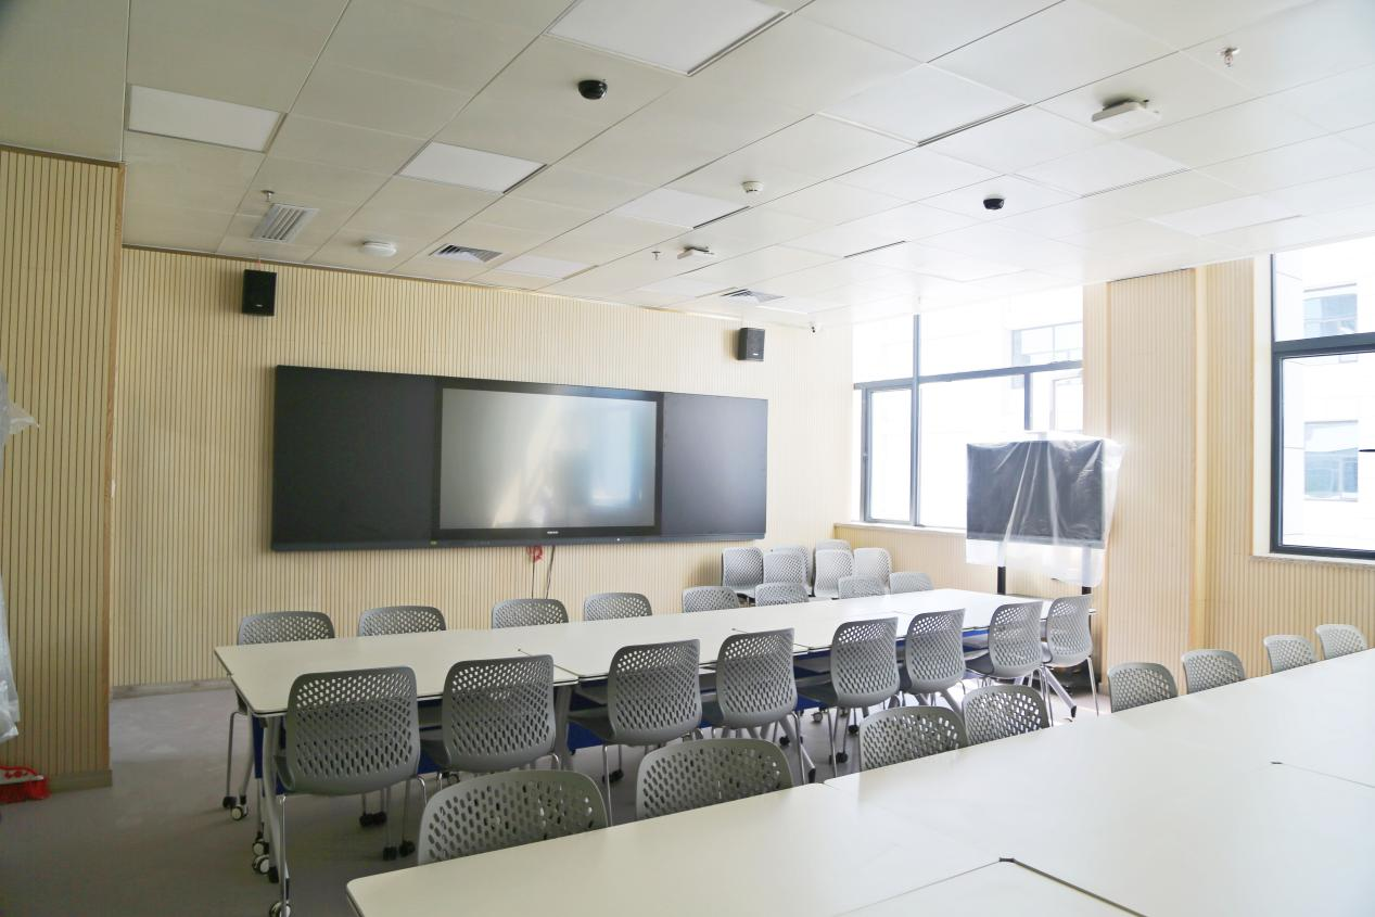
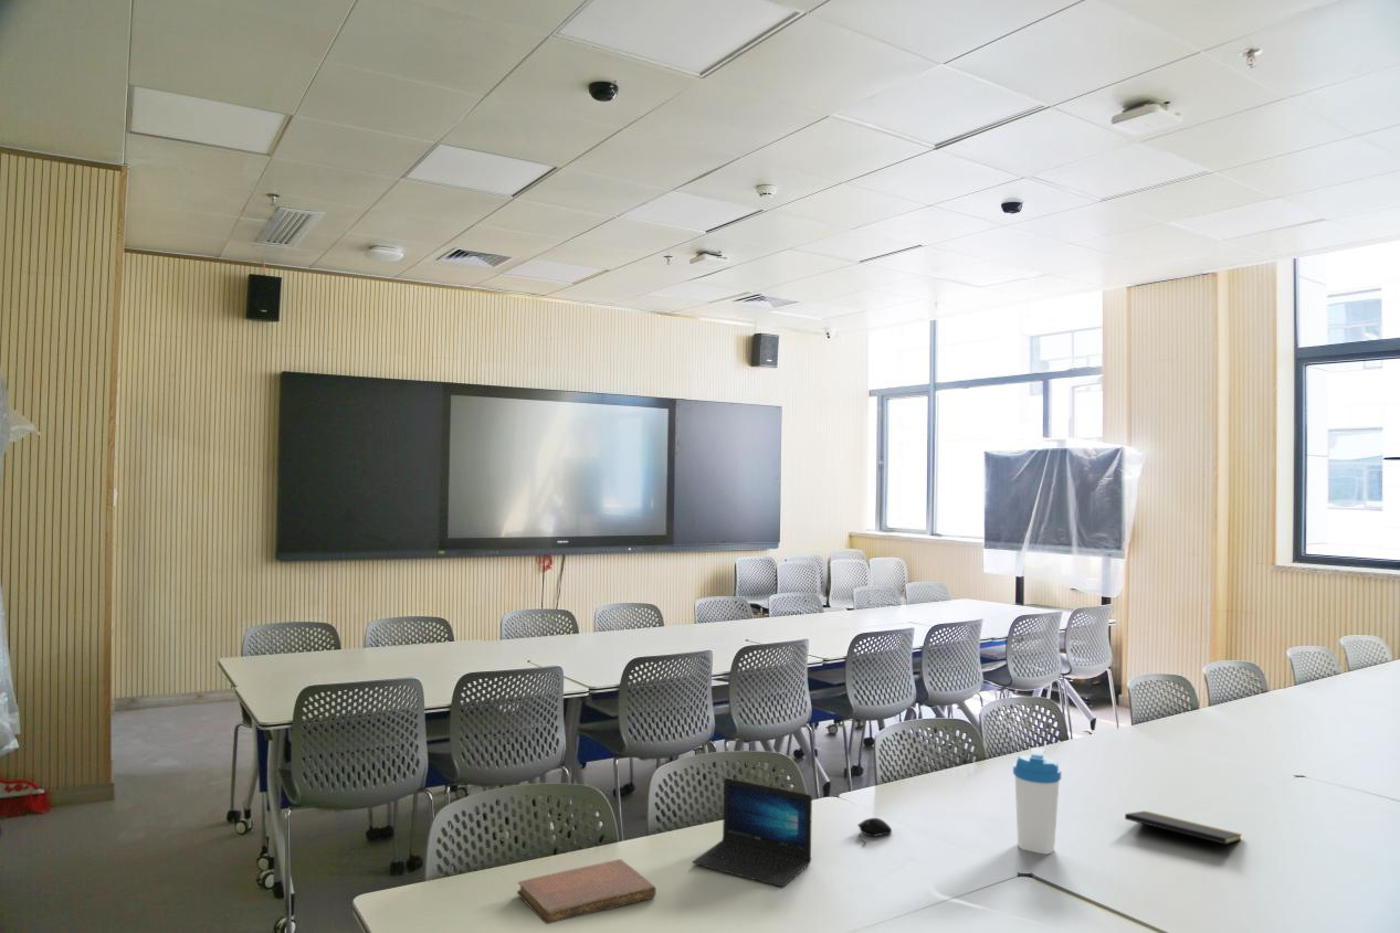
+ laptop [692,777,813,888]
+ computer mouse [856,817,893,847]
+ notebook [516,858,657,925]
+ water bottle [1012,746,1062,856]
+ notepad [1124,810,1243,858]
